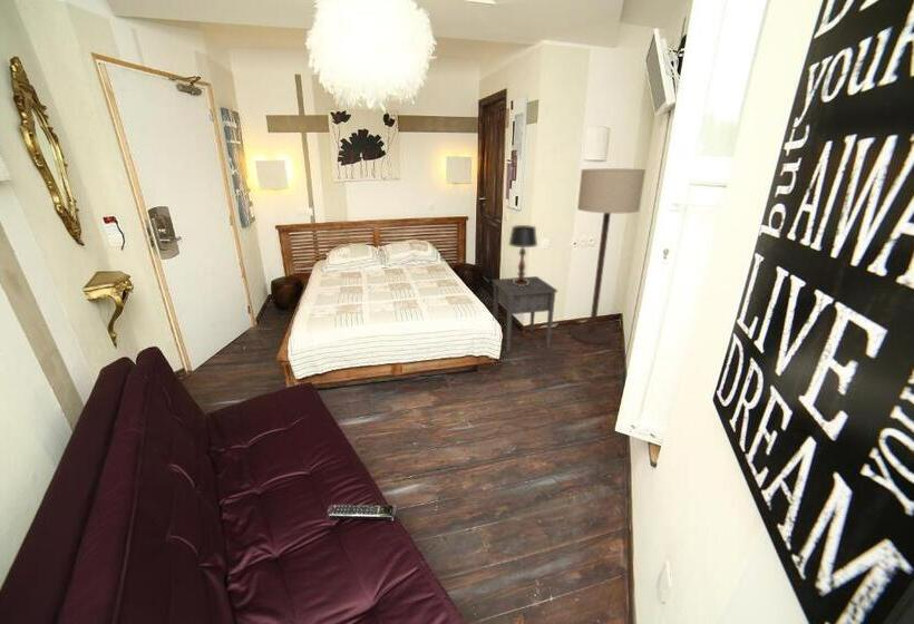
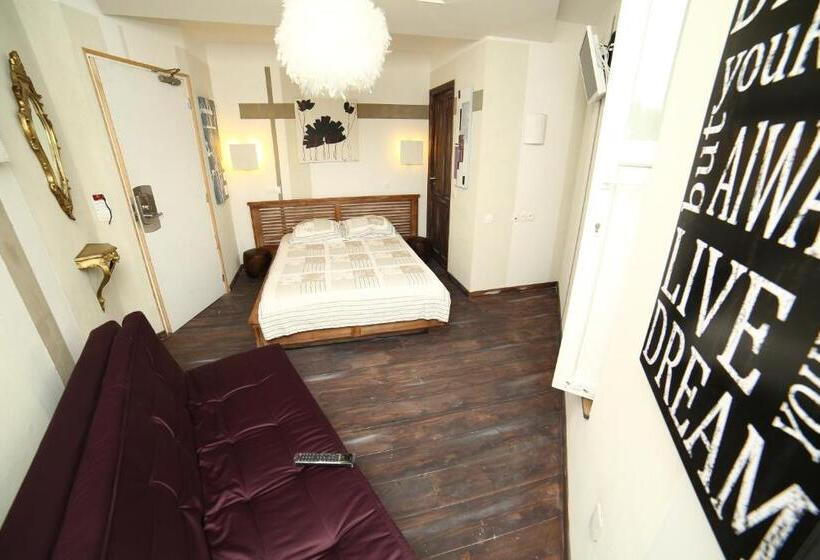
- nightstand [492,275,558,353]
- floor lamp [570,168,646,345]
- table lamp [507,224,538,286]
